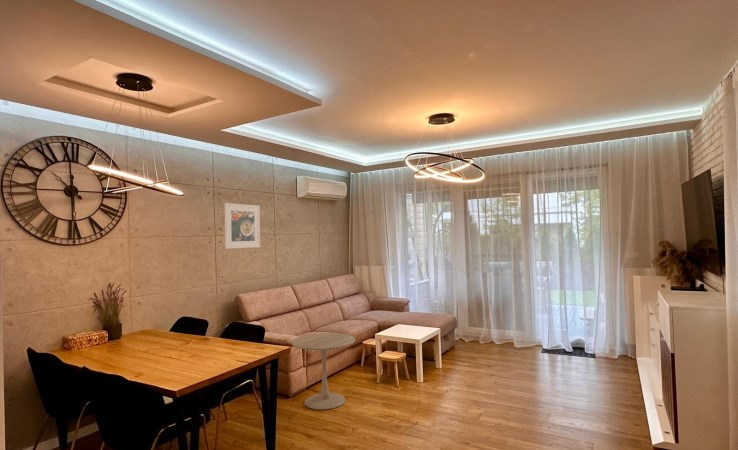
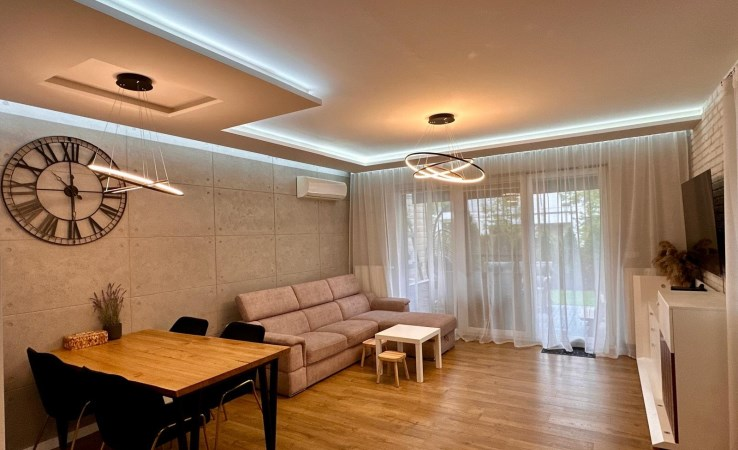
- side table [291,332,356,411]
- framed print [223,202,261,250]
